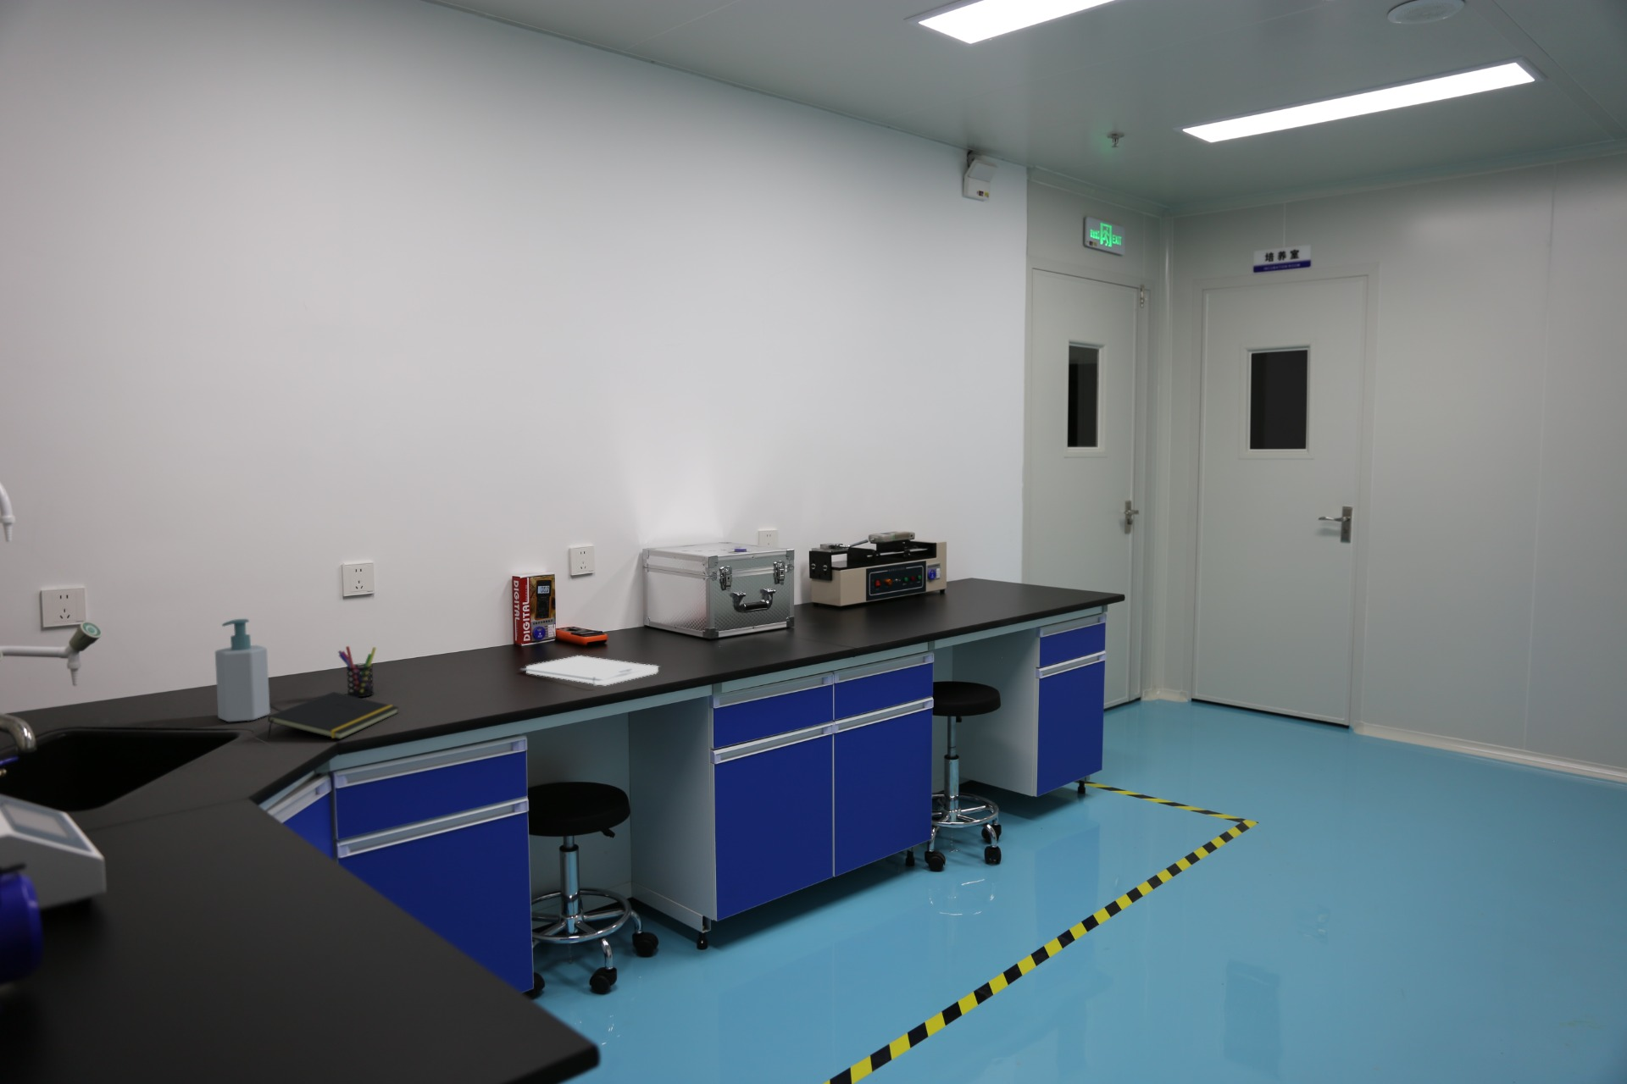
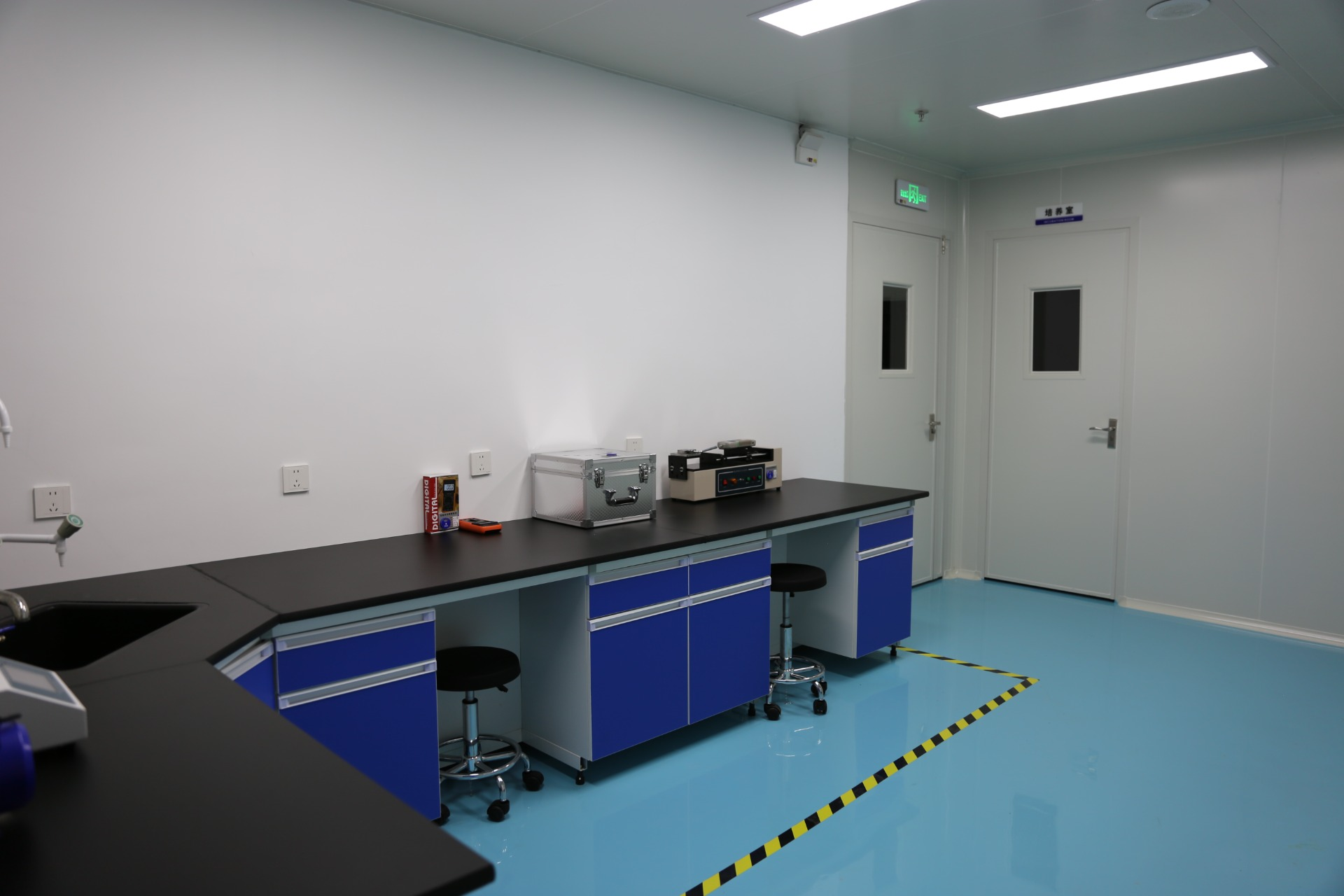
- clipboard [518,655,662,687]
- notepad [268,691,399,740]
- soap bottle [214,618,271,722]
- pen holder [338,645,376,698]
